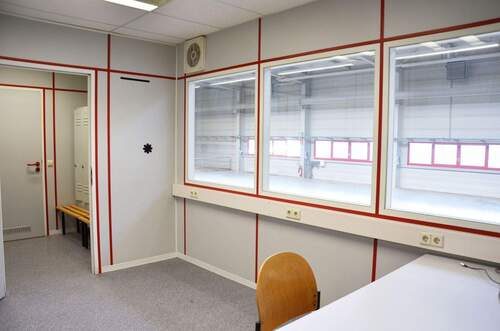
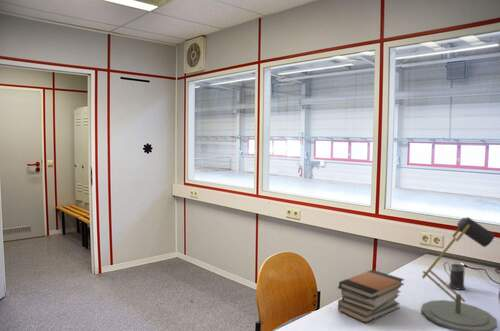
+ desk lamp [420,216,498,331]
+ book stack [337,269,405,324]
+ mug [443,261,466,291]
